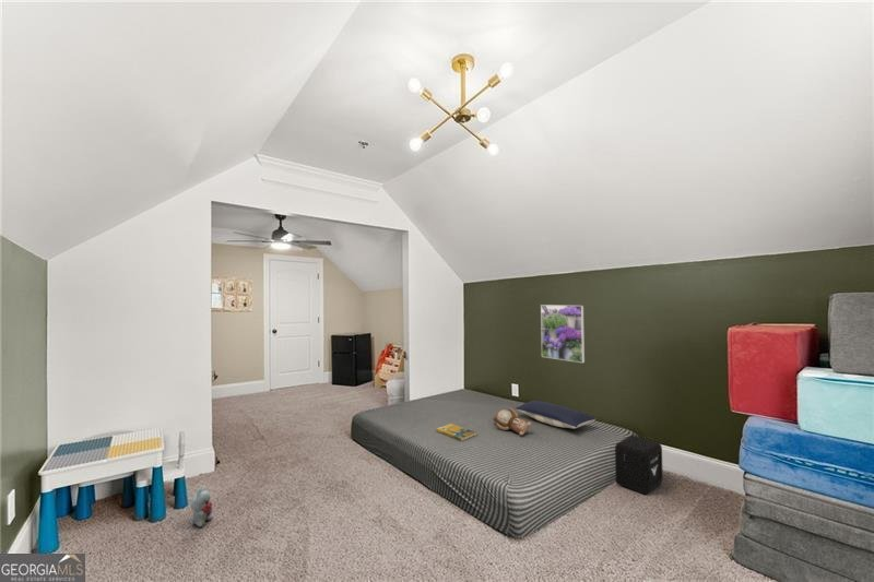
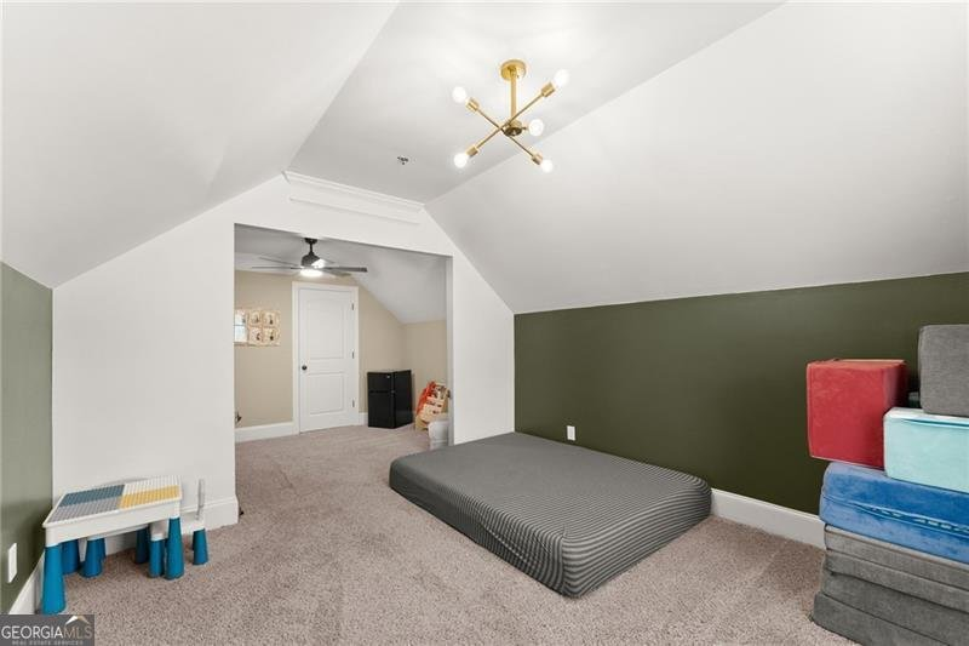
- plush toy [190,485,214,528]
- air purifier [614,435,664,496]
- pillow [513,400,598,429]
- teddy bear [492,406,533,436]
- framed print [540,304,586,364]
- booklet [435,423,477,442]
